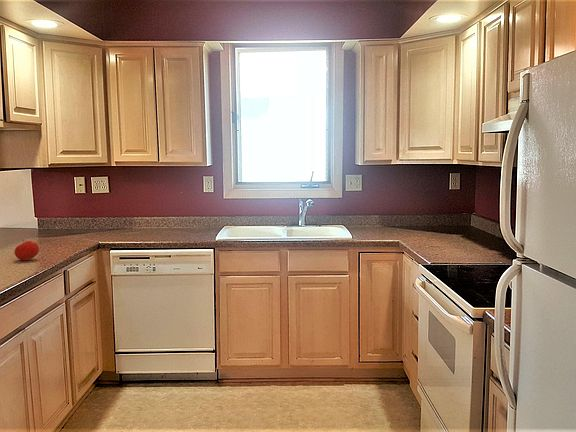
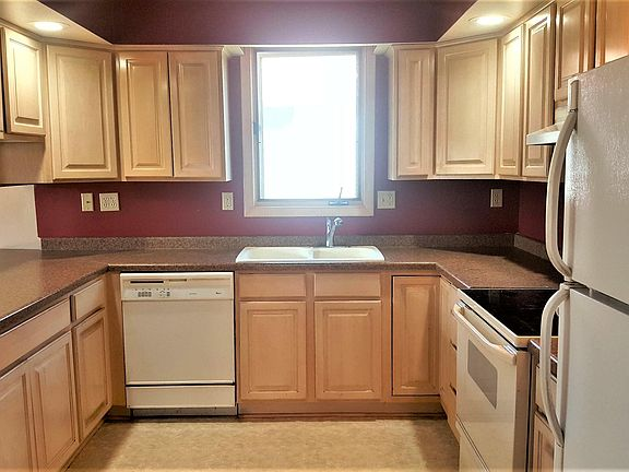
- fruit [14,239,40,261]
